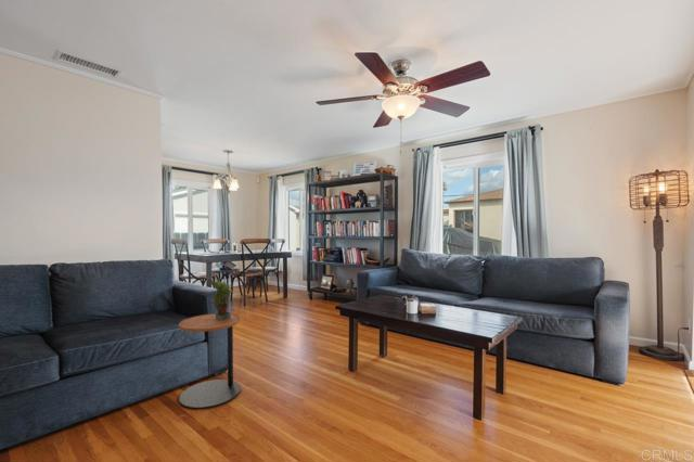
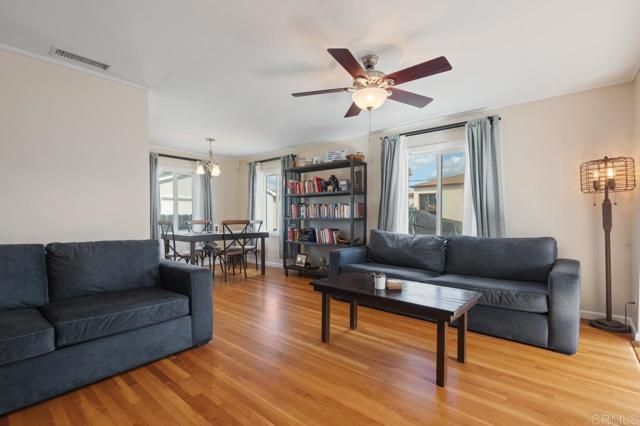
- side table [178,312,242,410]
- potted plant [204,277,234,321]
